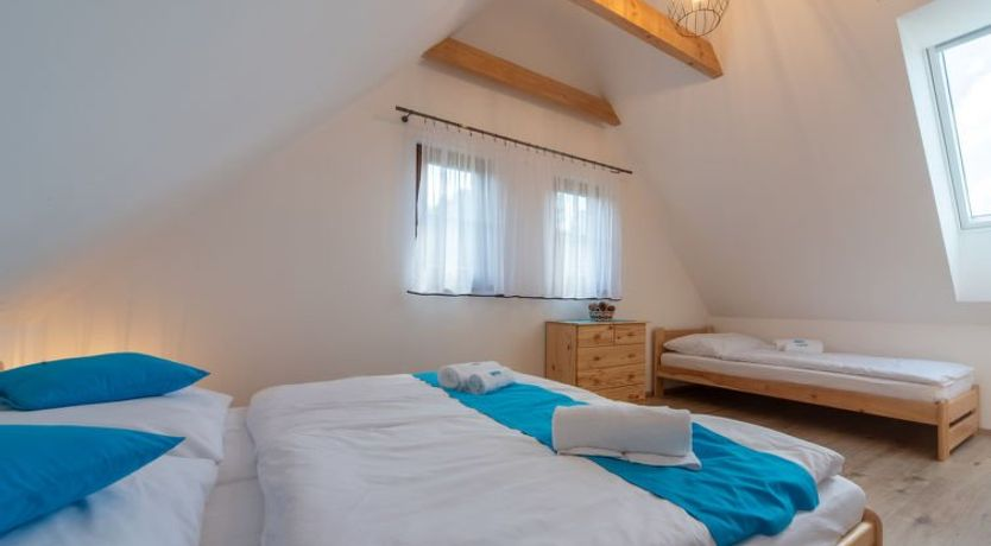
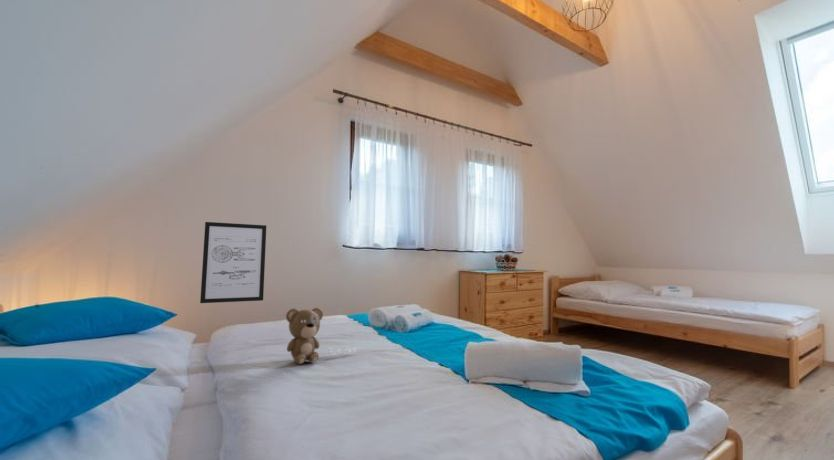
+ wall art [199,221,267,304]
+ teddy bear [285,307,357,365]
